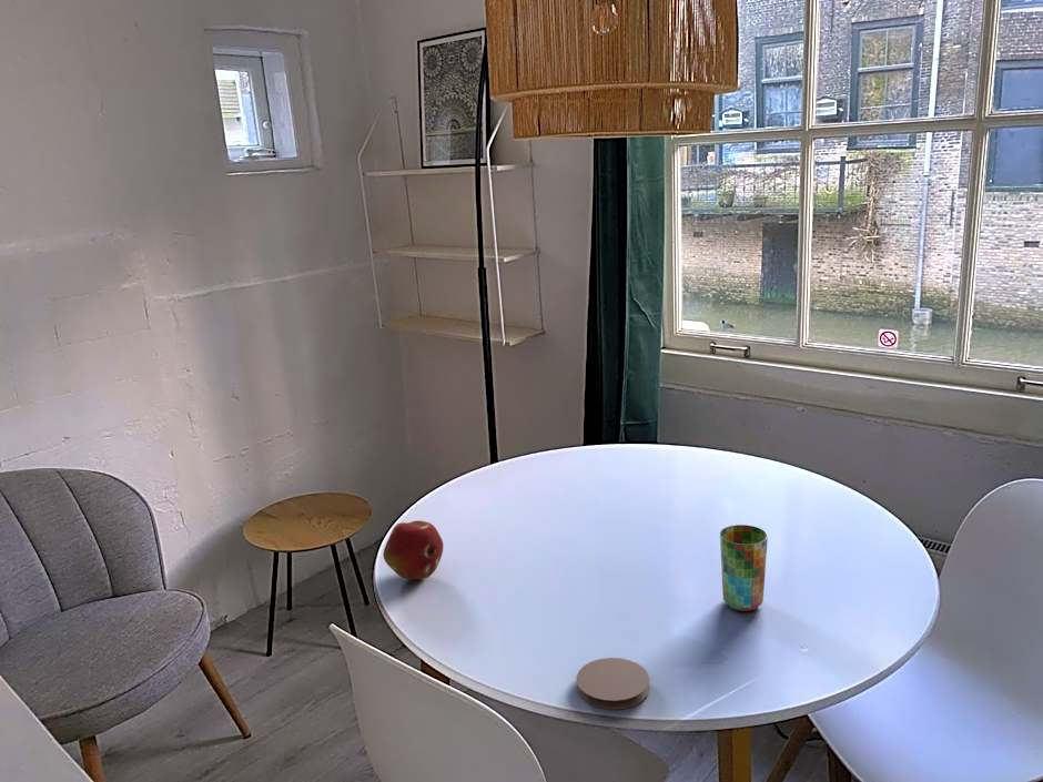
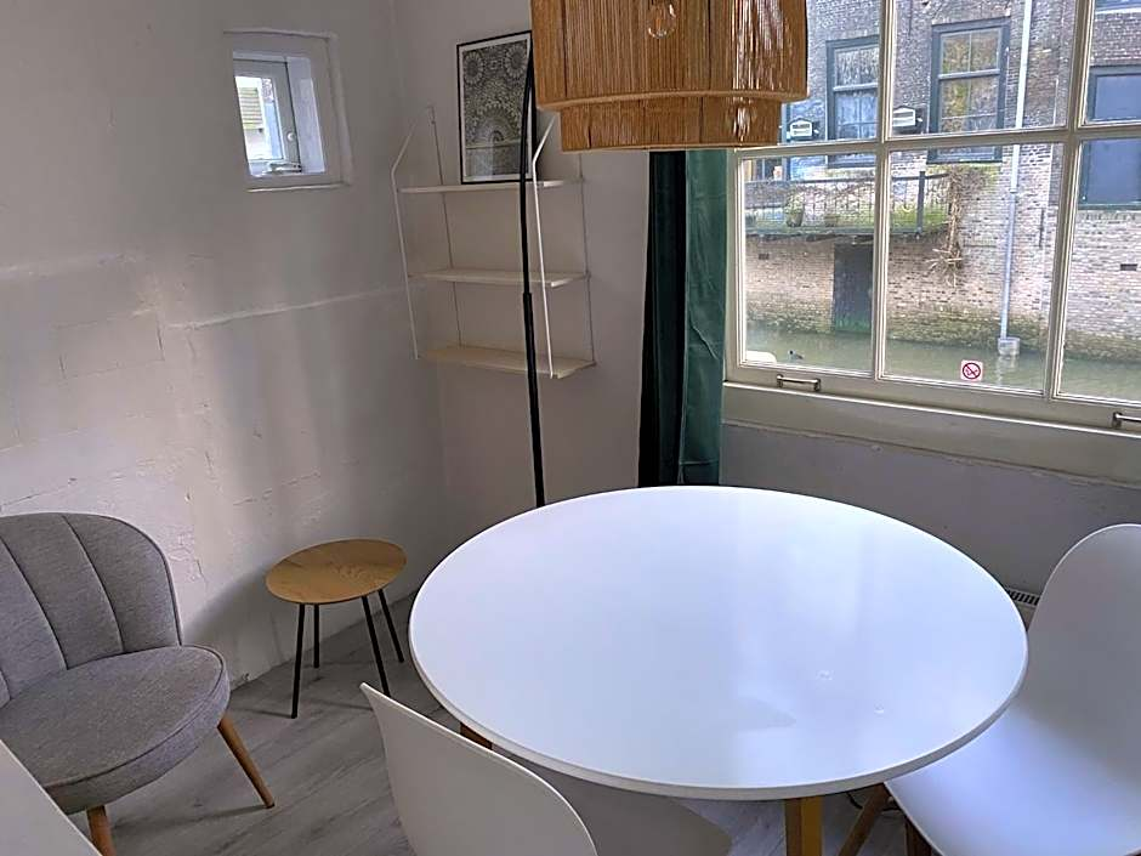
- cup [719,524,769,612]
- fruit [382,519,444,580]
- coaster [576,657,650,711]
